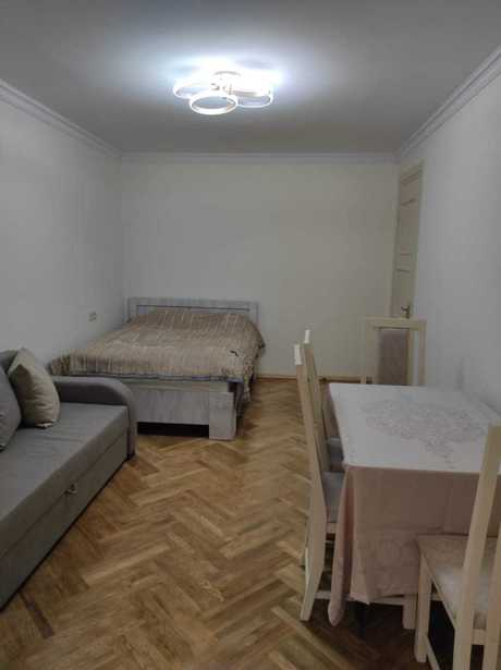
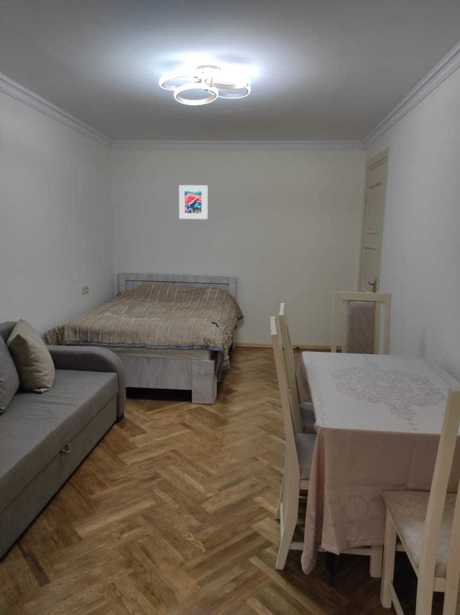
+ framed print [178,184,208,220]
